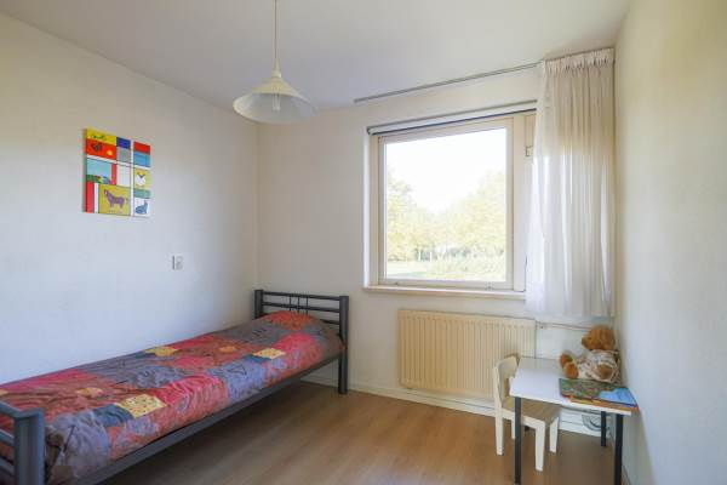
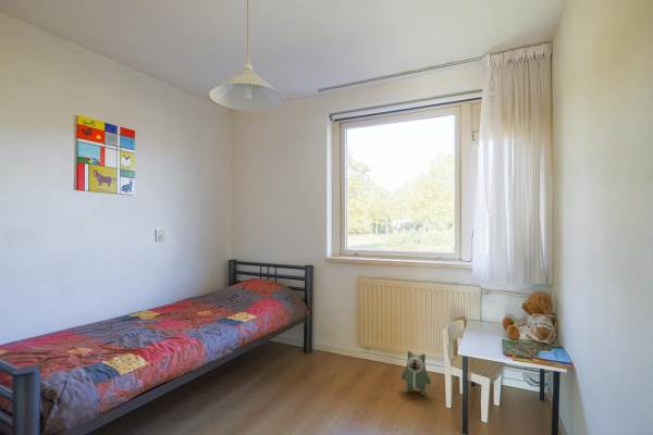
+ plush toy [401,350,432,397]
